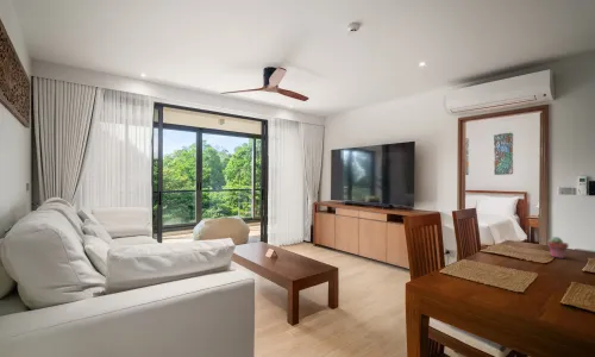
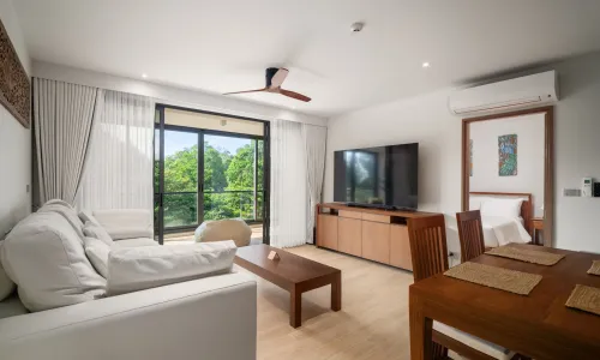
- potted succulent [546,236,570,259]
